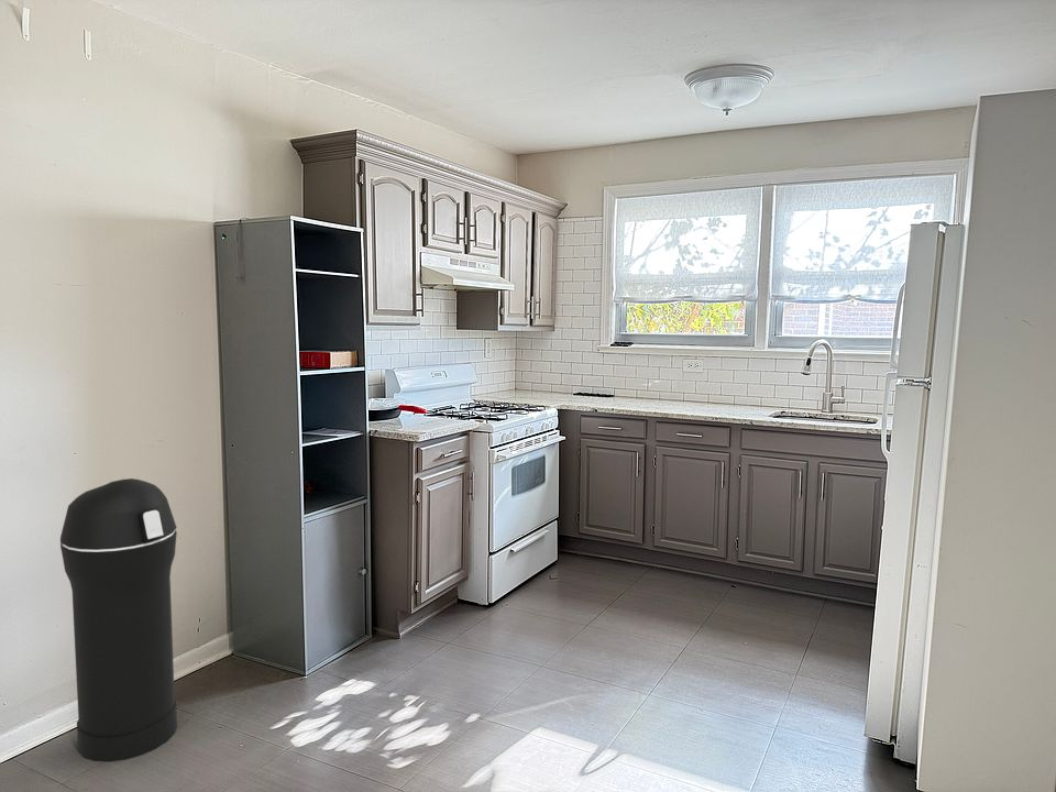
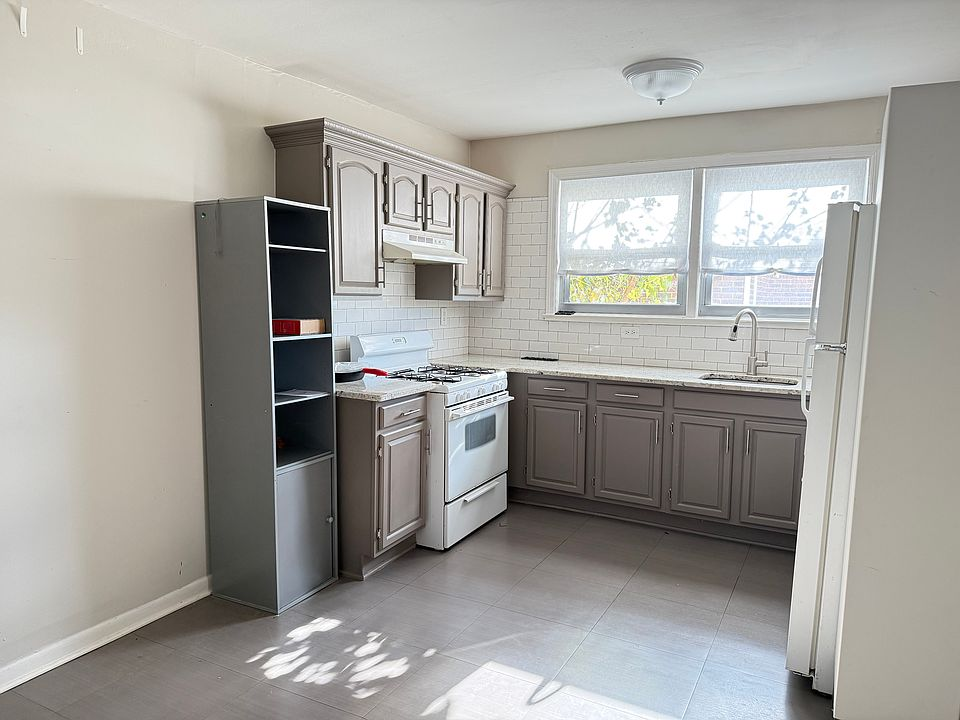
- trash can [59,477,178,762]
